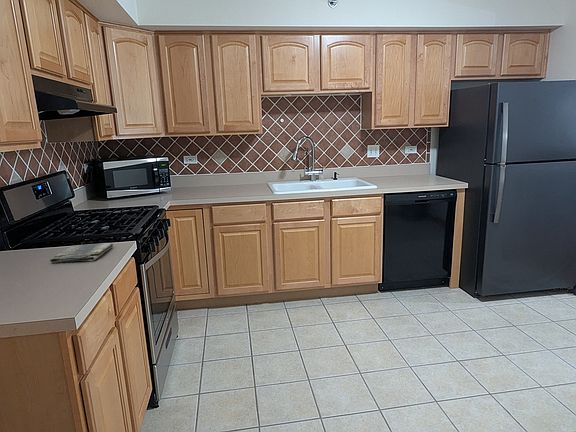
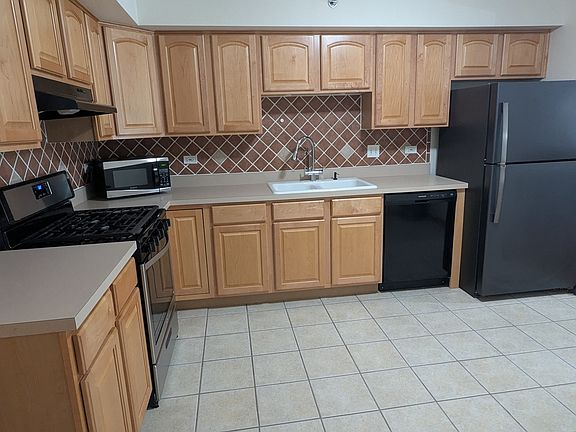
- dish towel [49,242,114,264]
